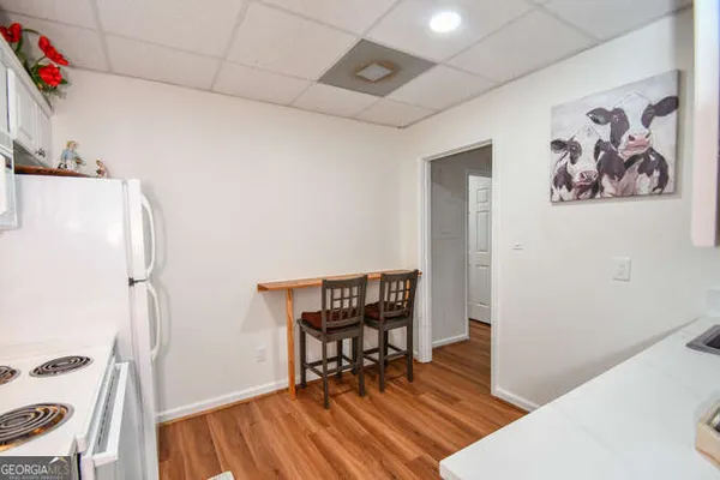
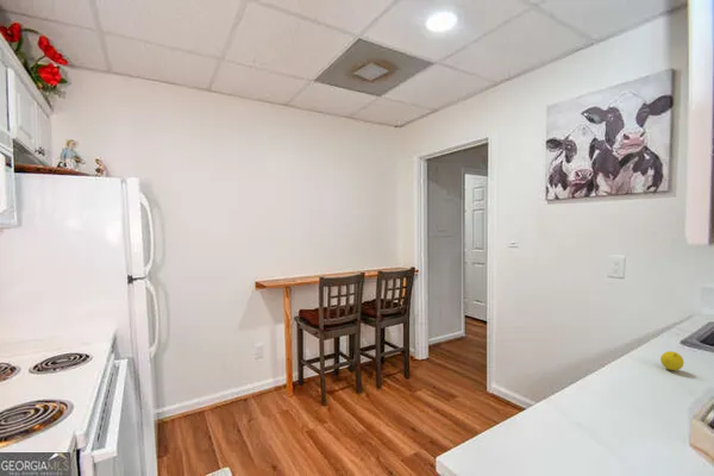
+ fruit [659,350,685,371]
